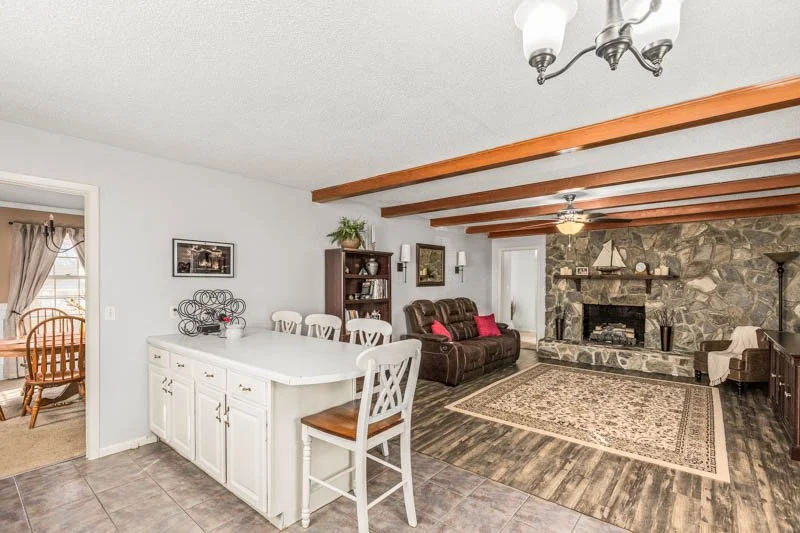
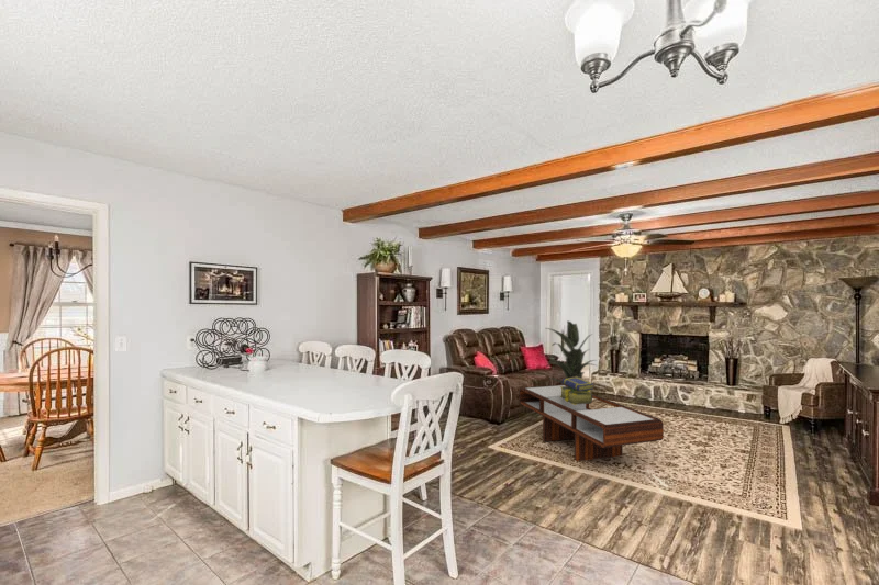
+ coffee table [518,384,665,462]
+ indoor plant [545,319,597,385]
+ stack of books [560,376,594,405]
